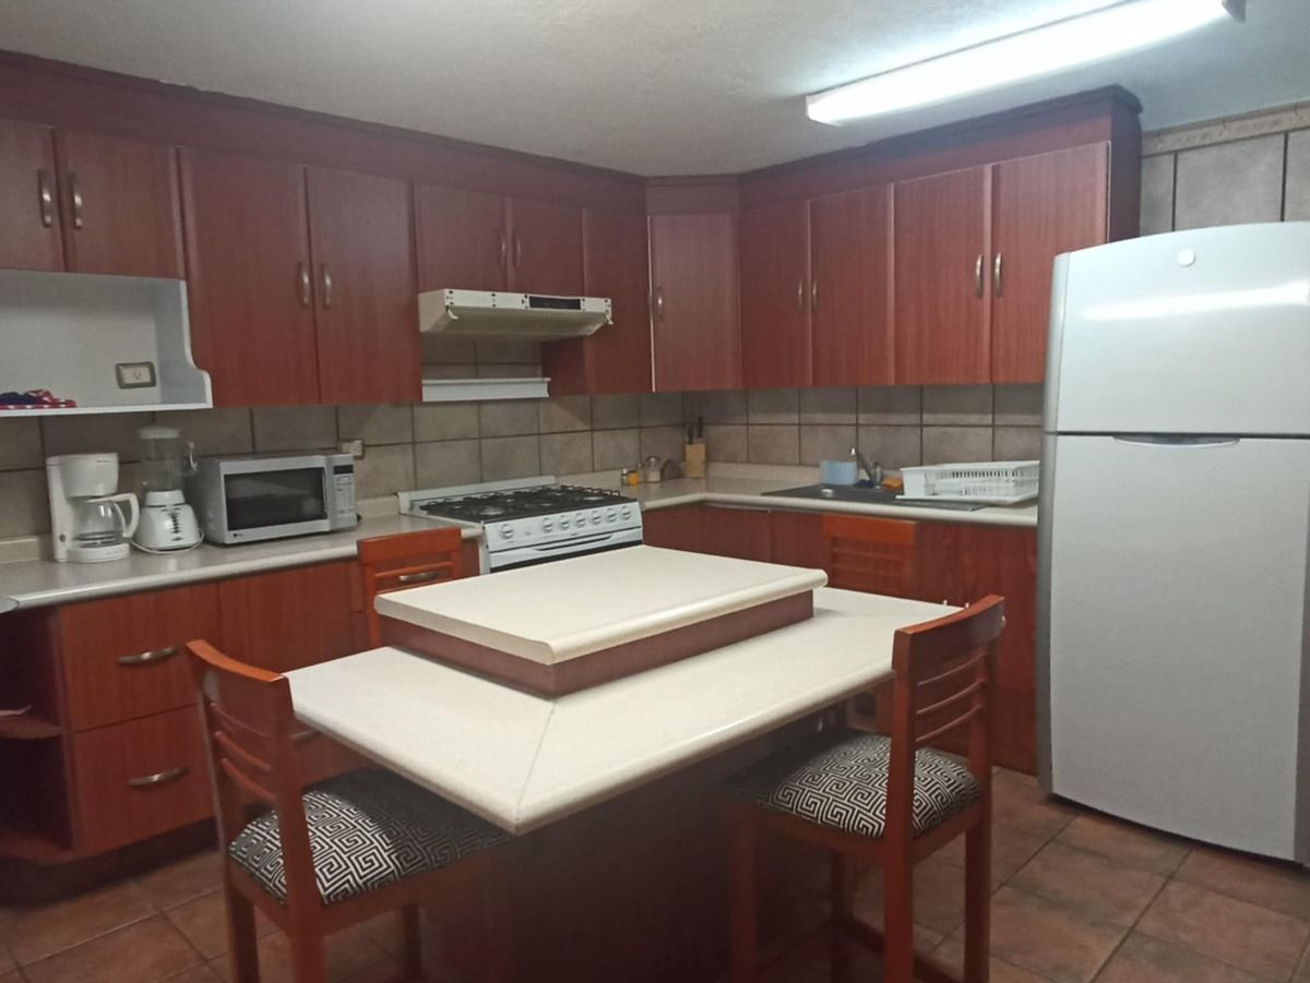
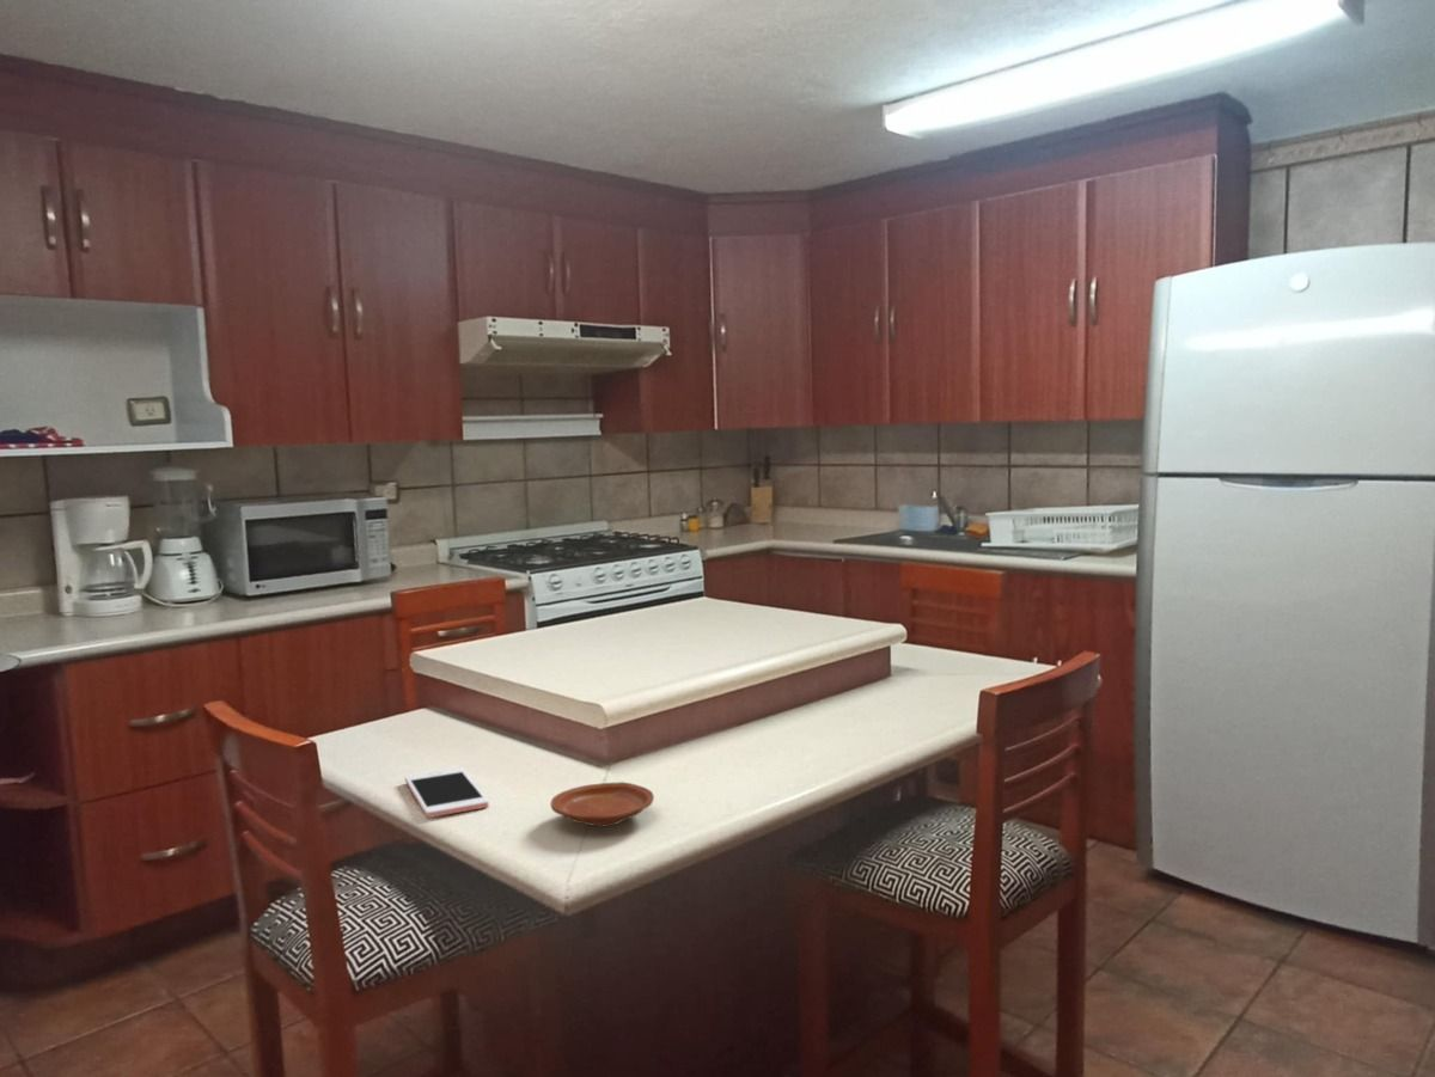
+ plate [550,781,655,827]
+ cell phone [404,766,489,819]
